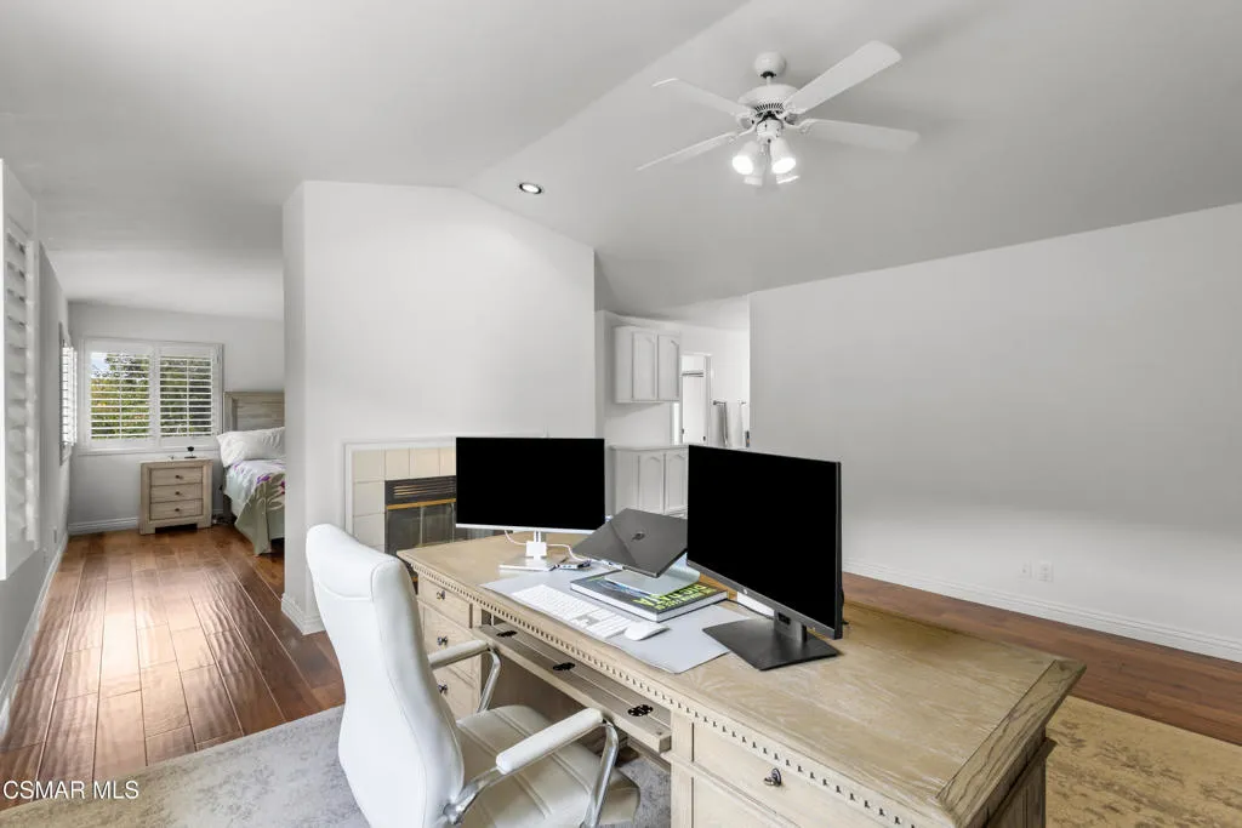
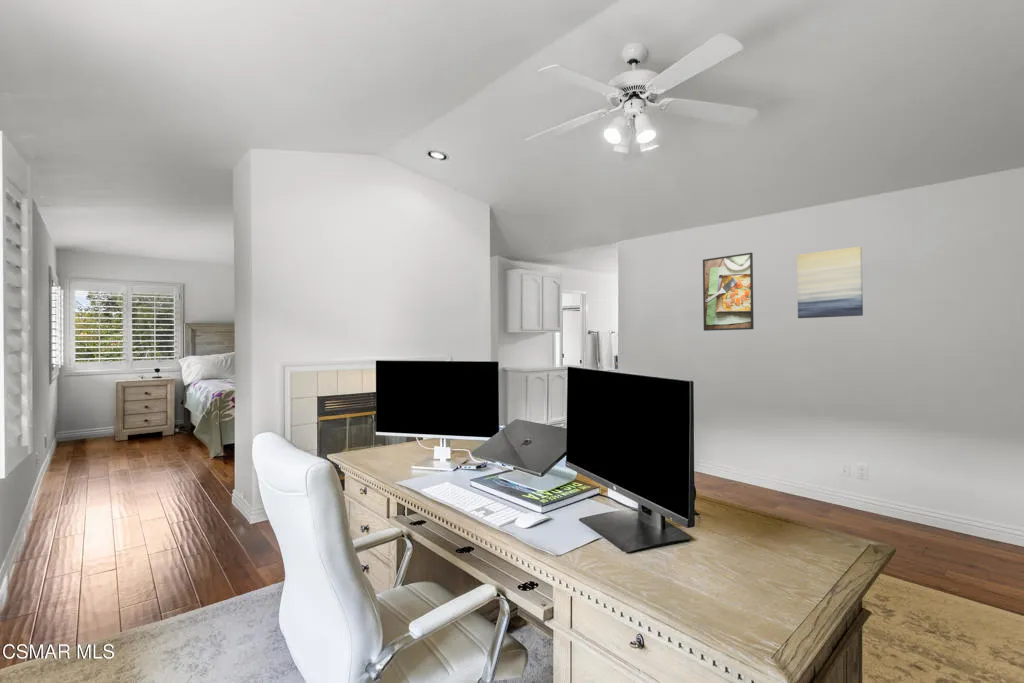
+ wall art [796,246,864,319]
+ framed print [702,252,755,332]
